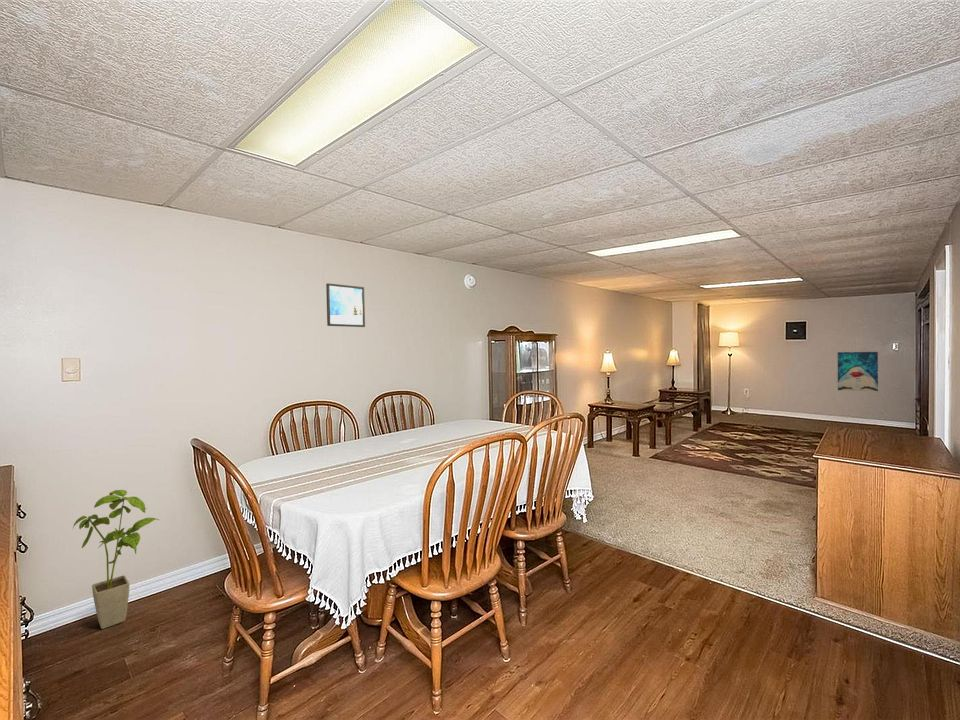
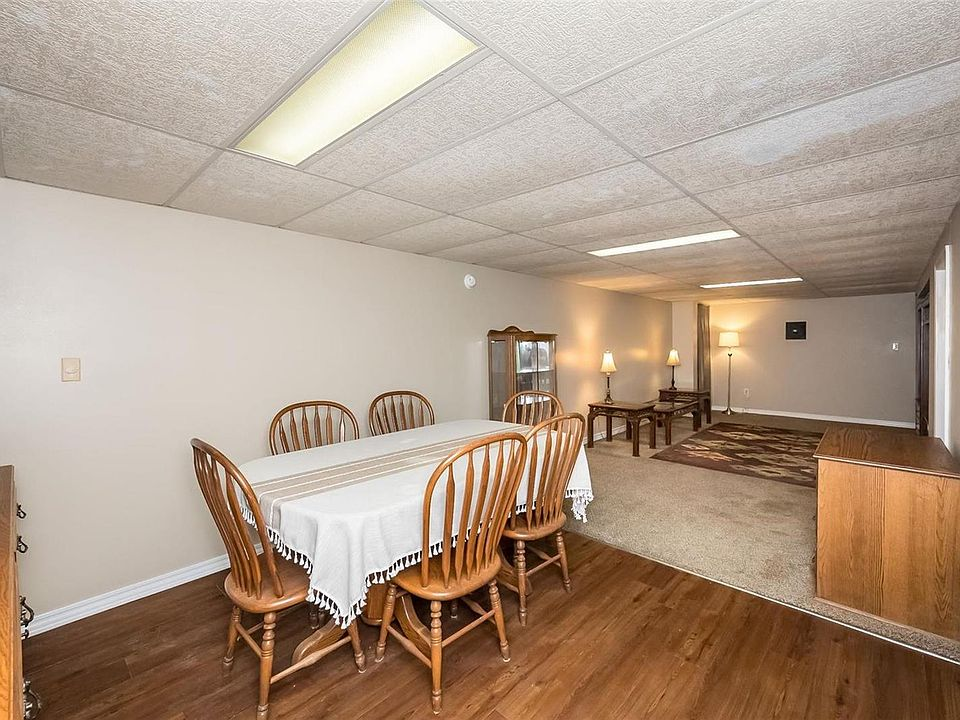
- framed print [325,282,366,328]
- house plant [72,489,160,630]
- wall art [837,351,879,393]
